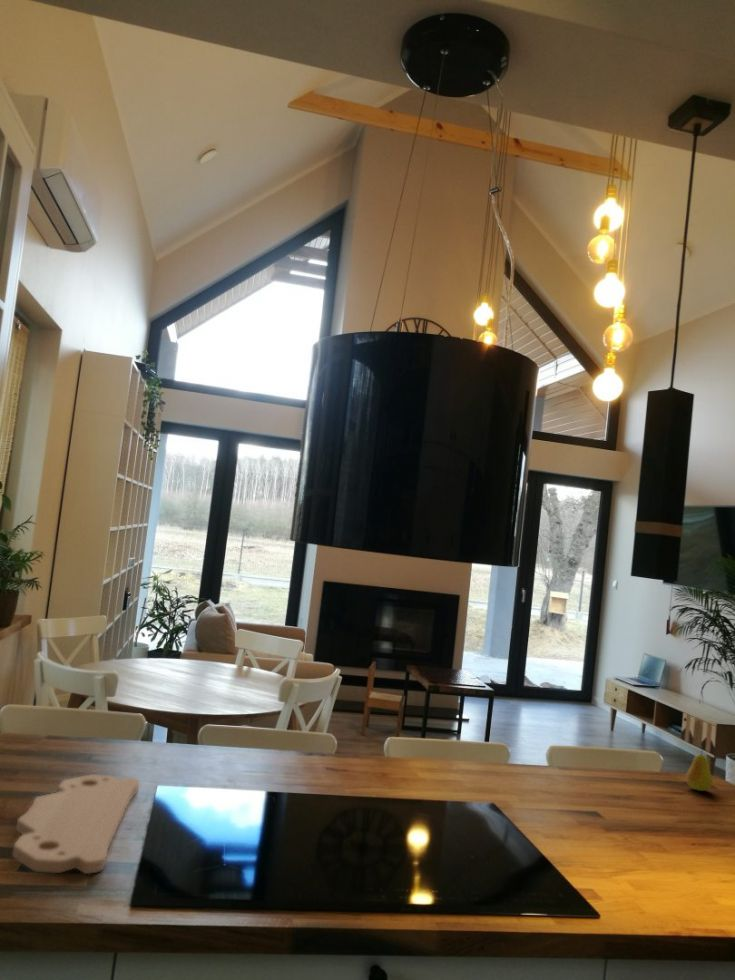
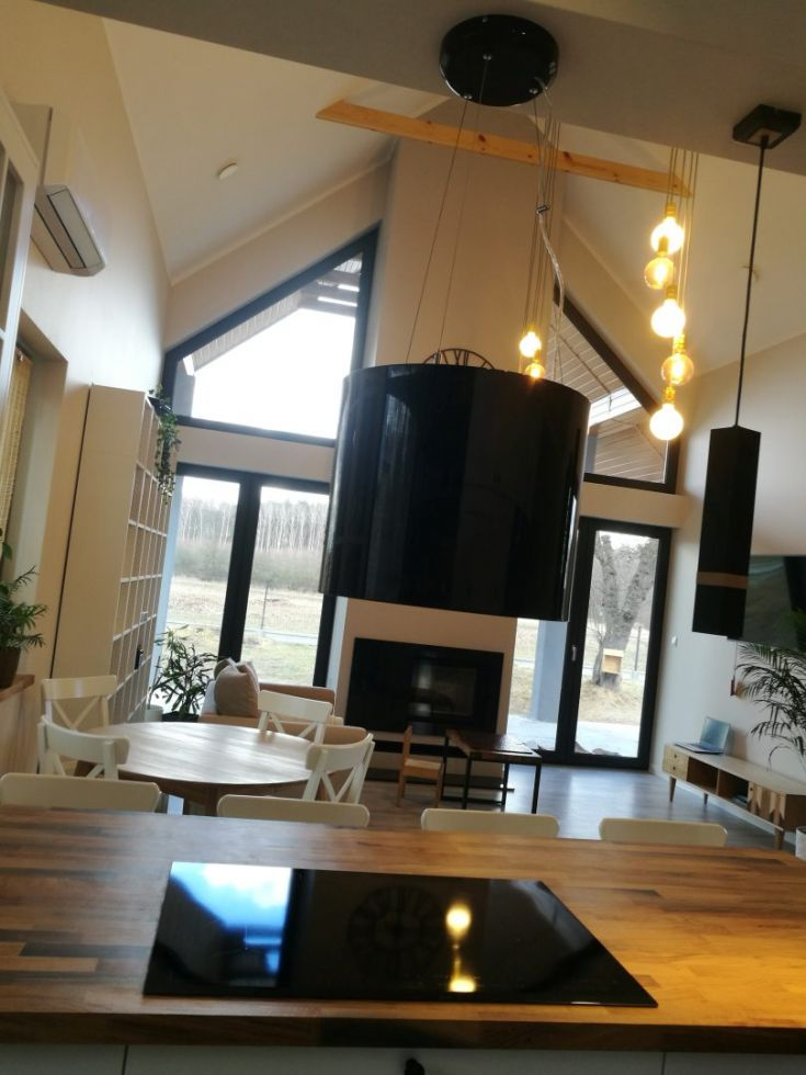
- fruit [685,748,714,792]
- cutting board [11,773,140,875]
